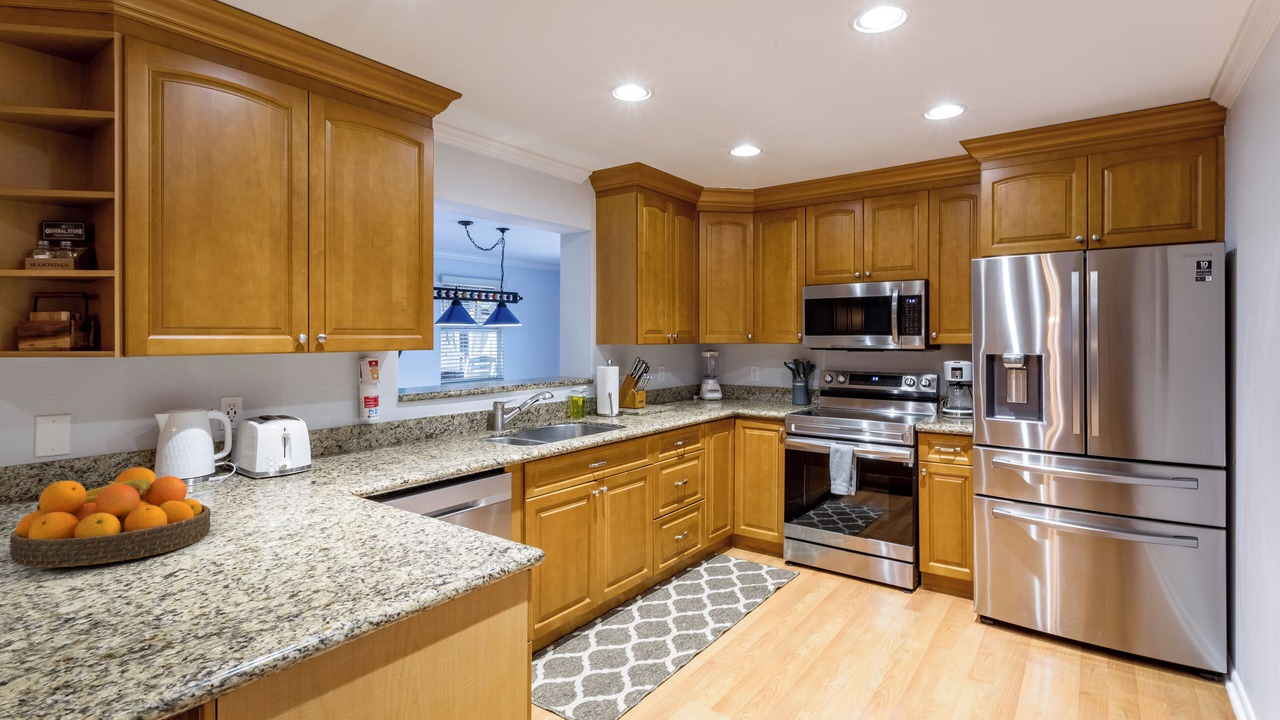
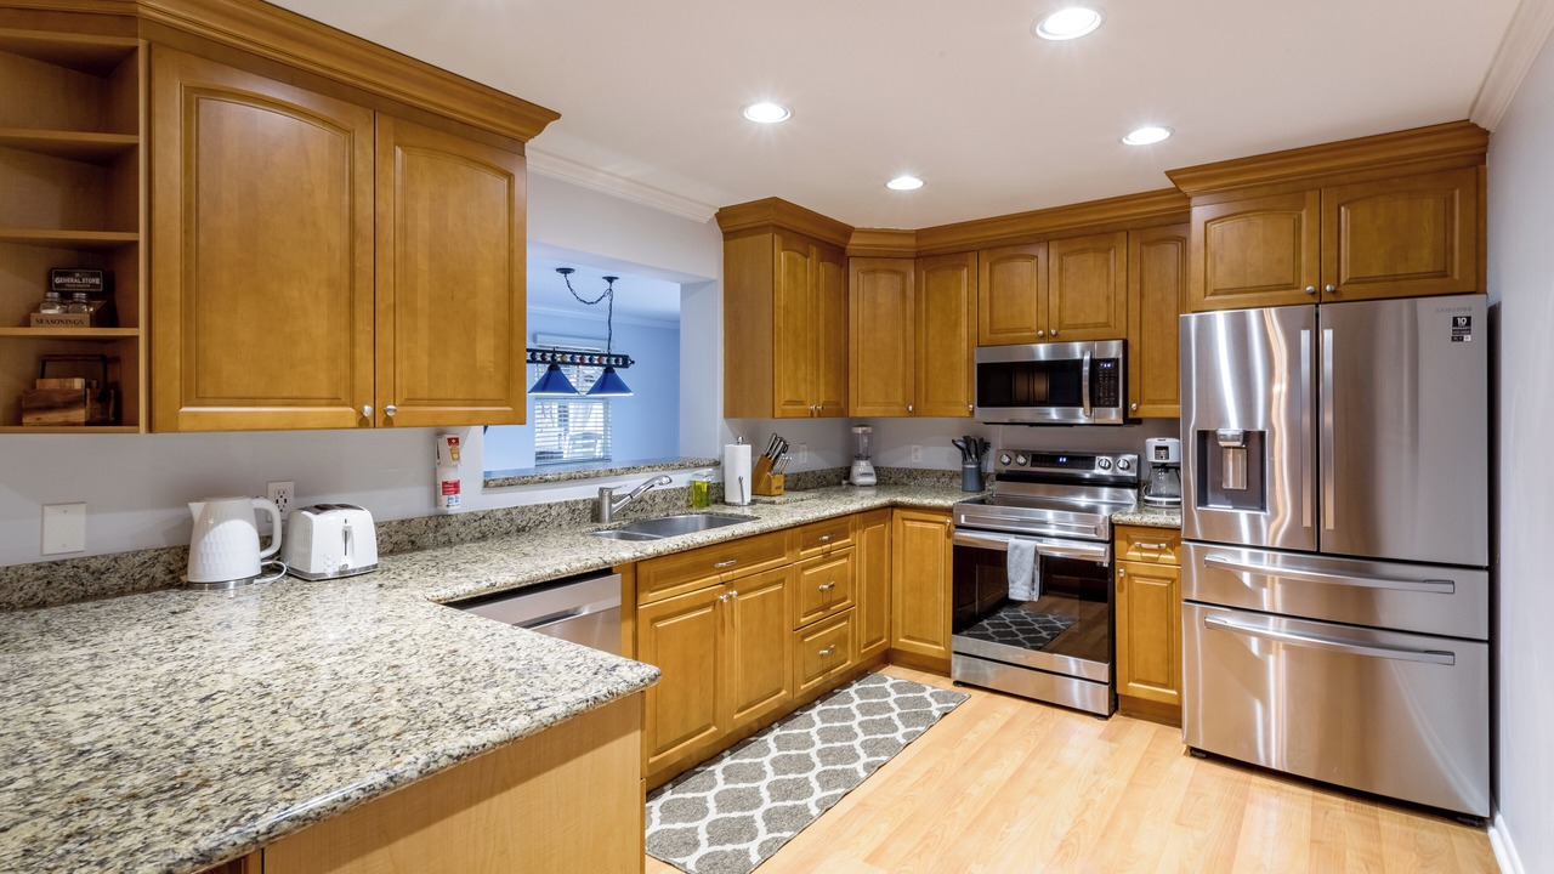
- fruit bowl [9,466,212,569]
